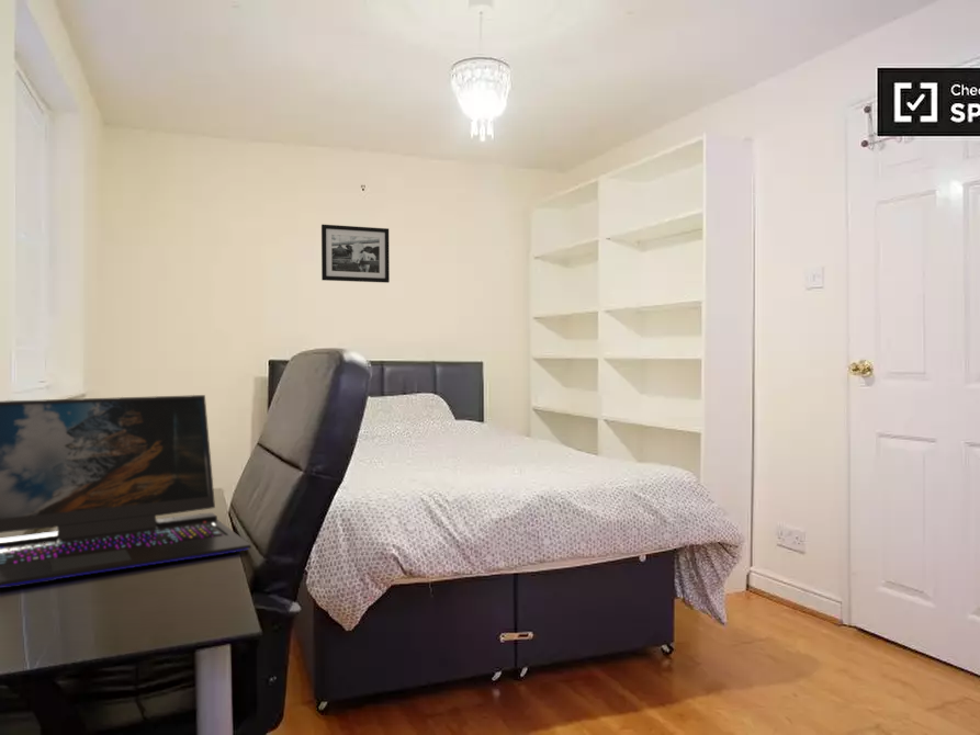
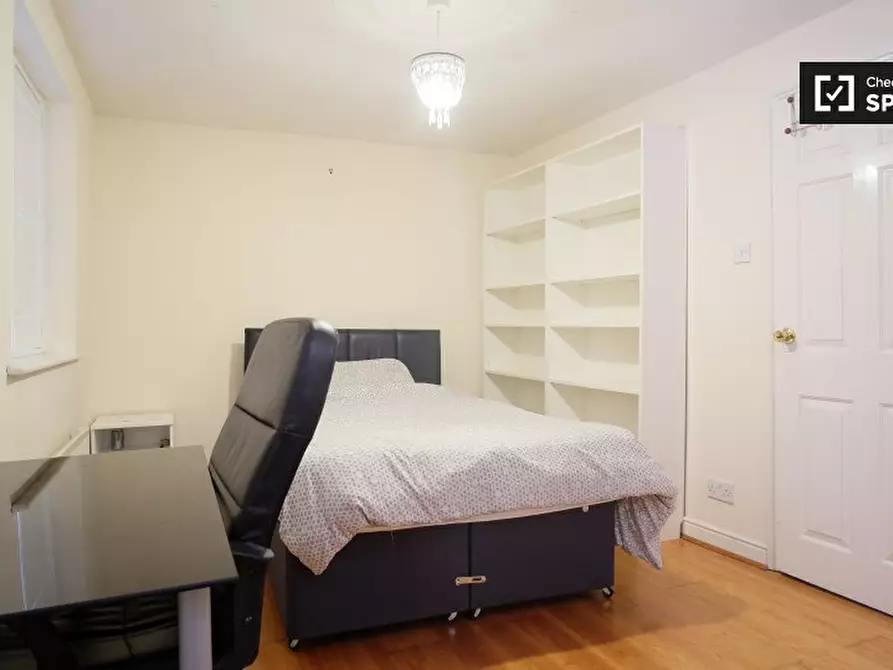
- picture frame [320,224,391,284]
- laptop [0,394,252,589]
